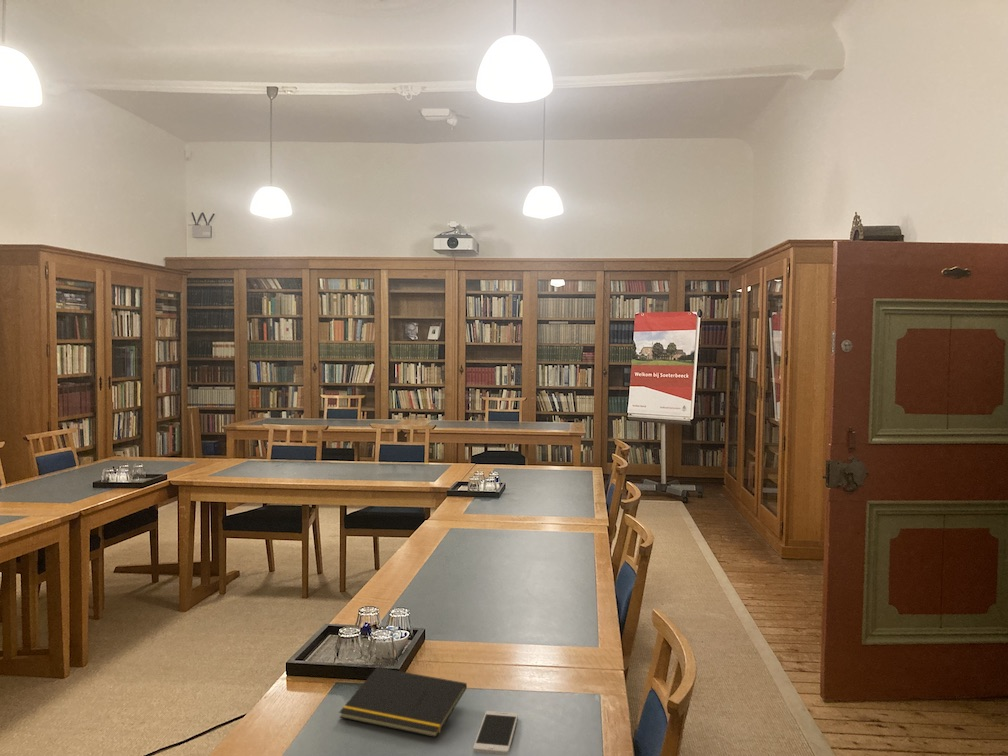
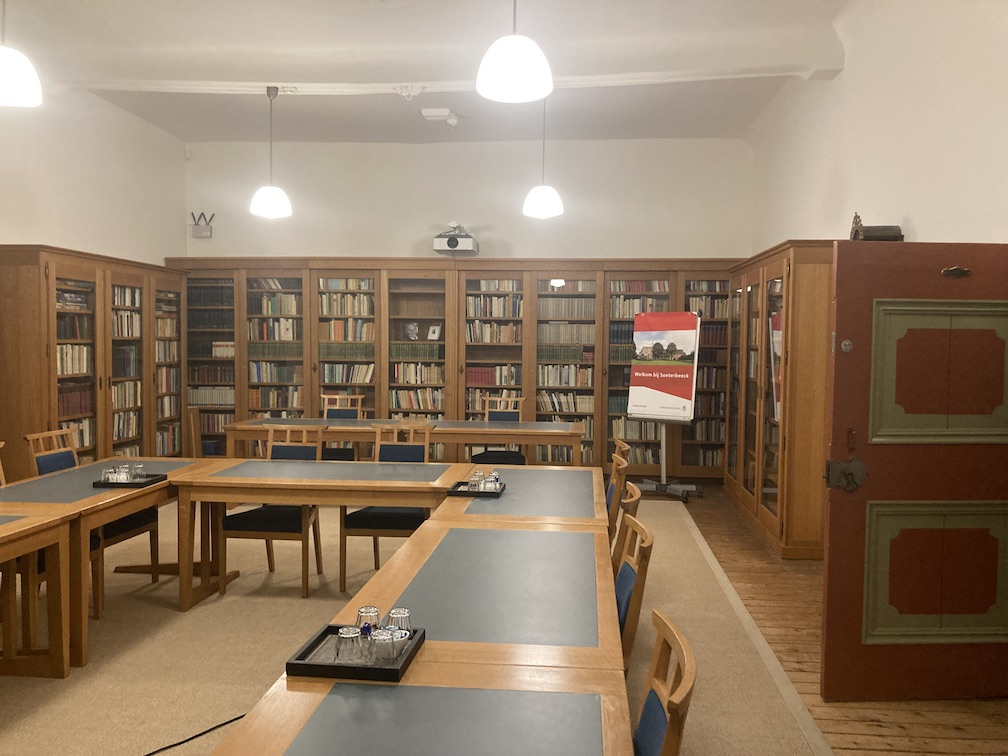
- notepad [338,666,468,738]
- smartphone [472,710,519,756]
